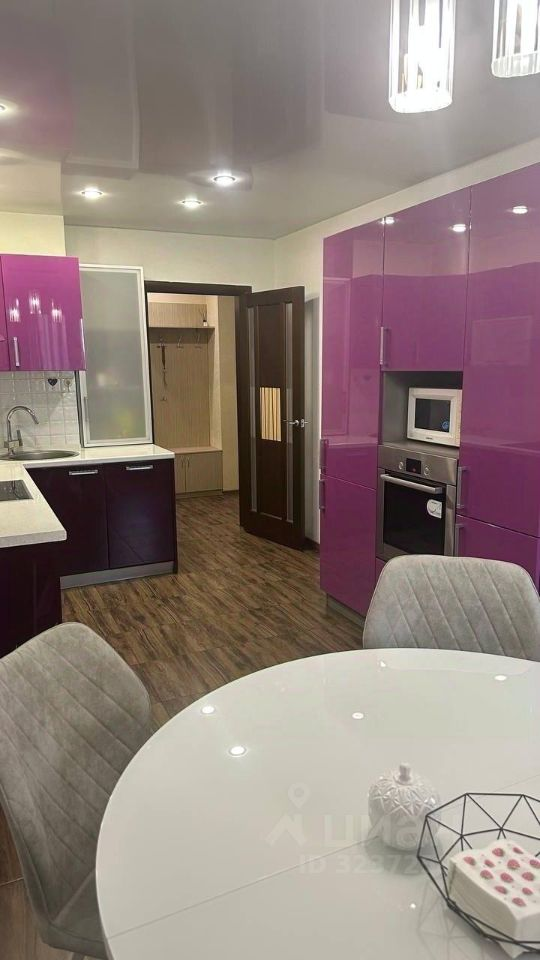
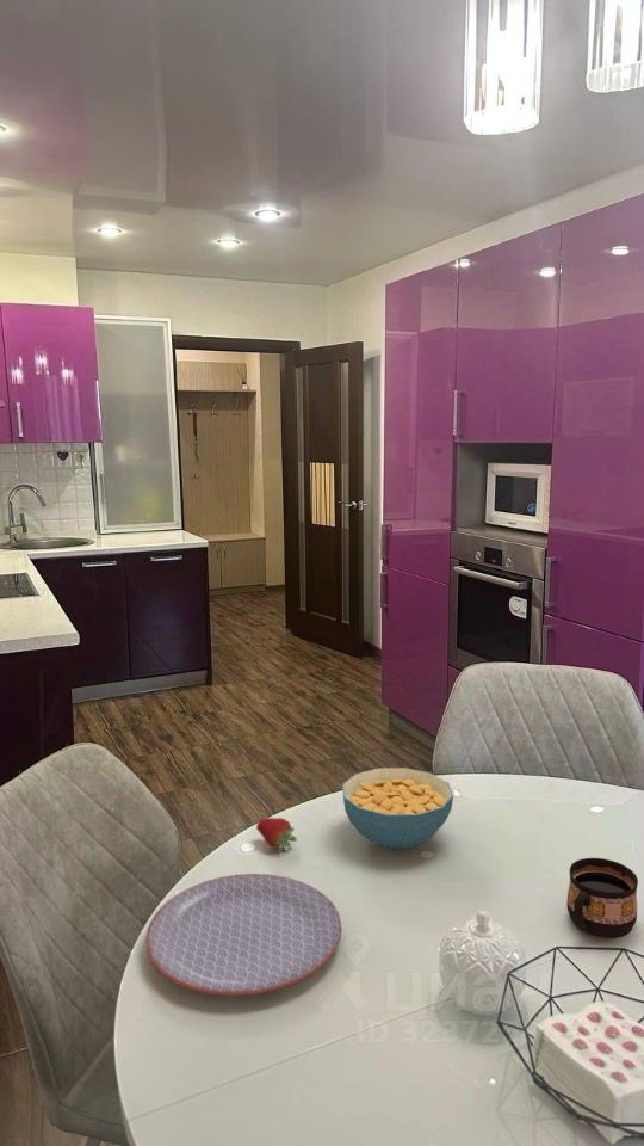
+ plate [144,873,343,997]
+ cereal bowl [341,766,454,850]
+ fruit [255,817,298,854]
+ cup [565,857,639,939]
